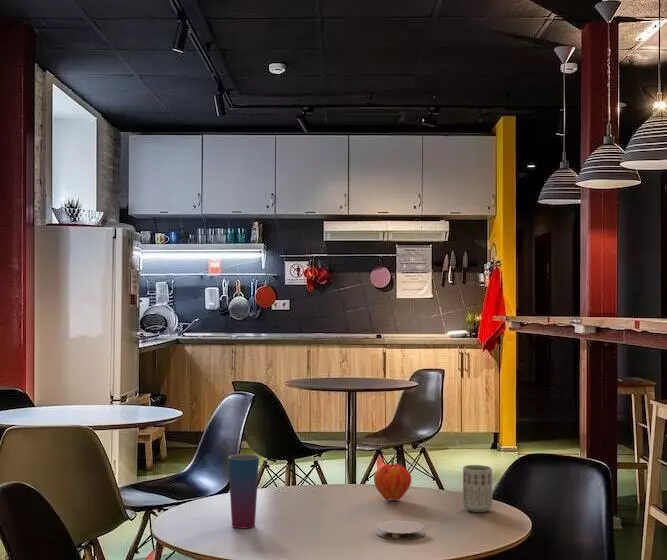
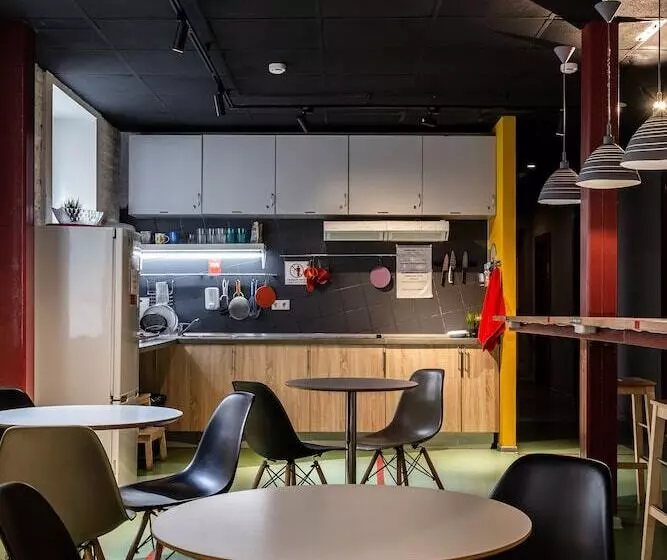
- cup [227,453,260,529]
- coaster [376,520,425,541]
- fruit [373,459,412,502]
- cup [462,464,493,513]
